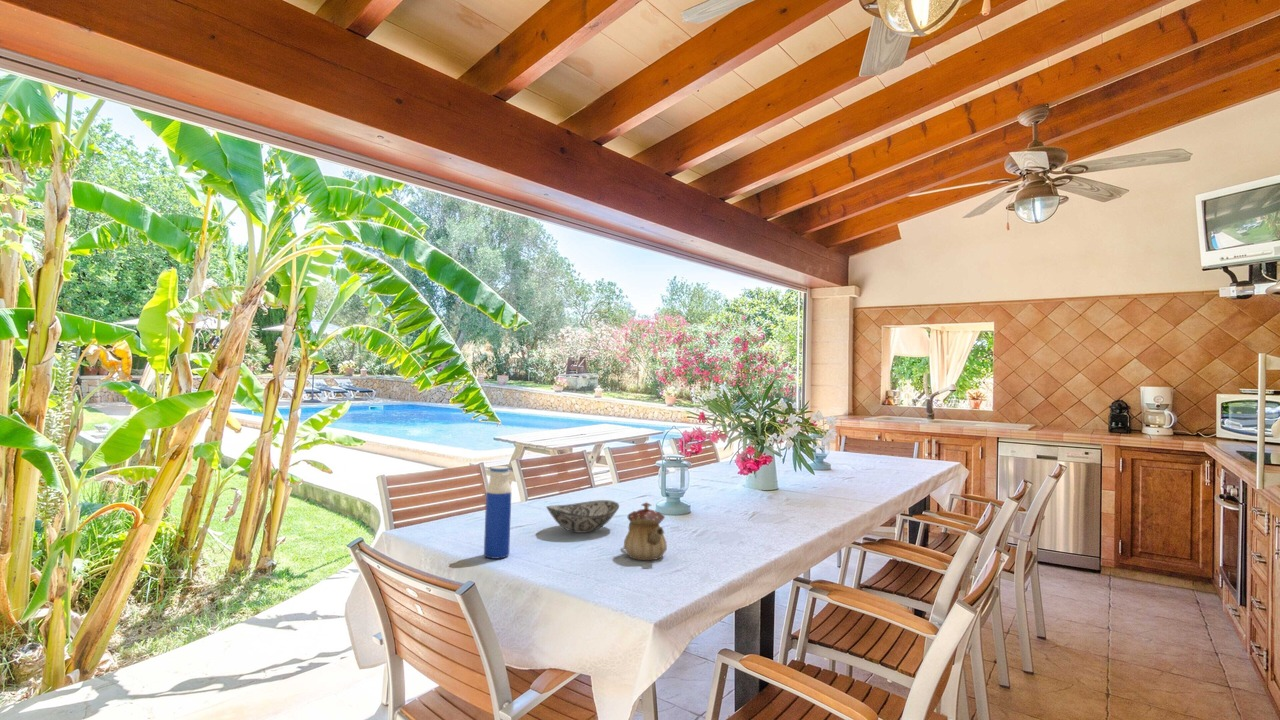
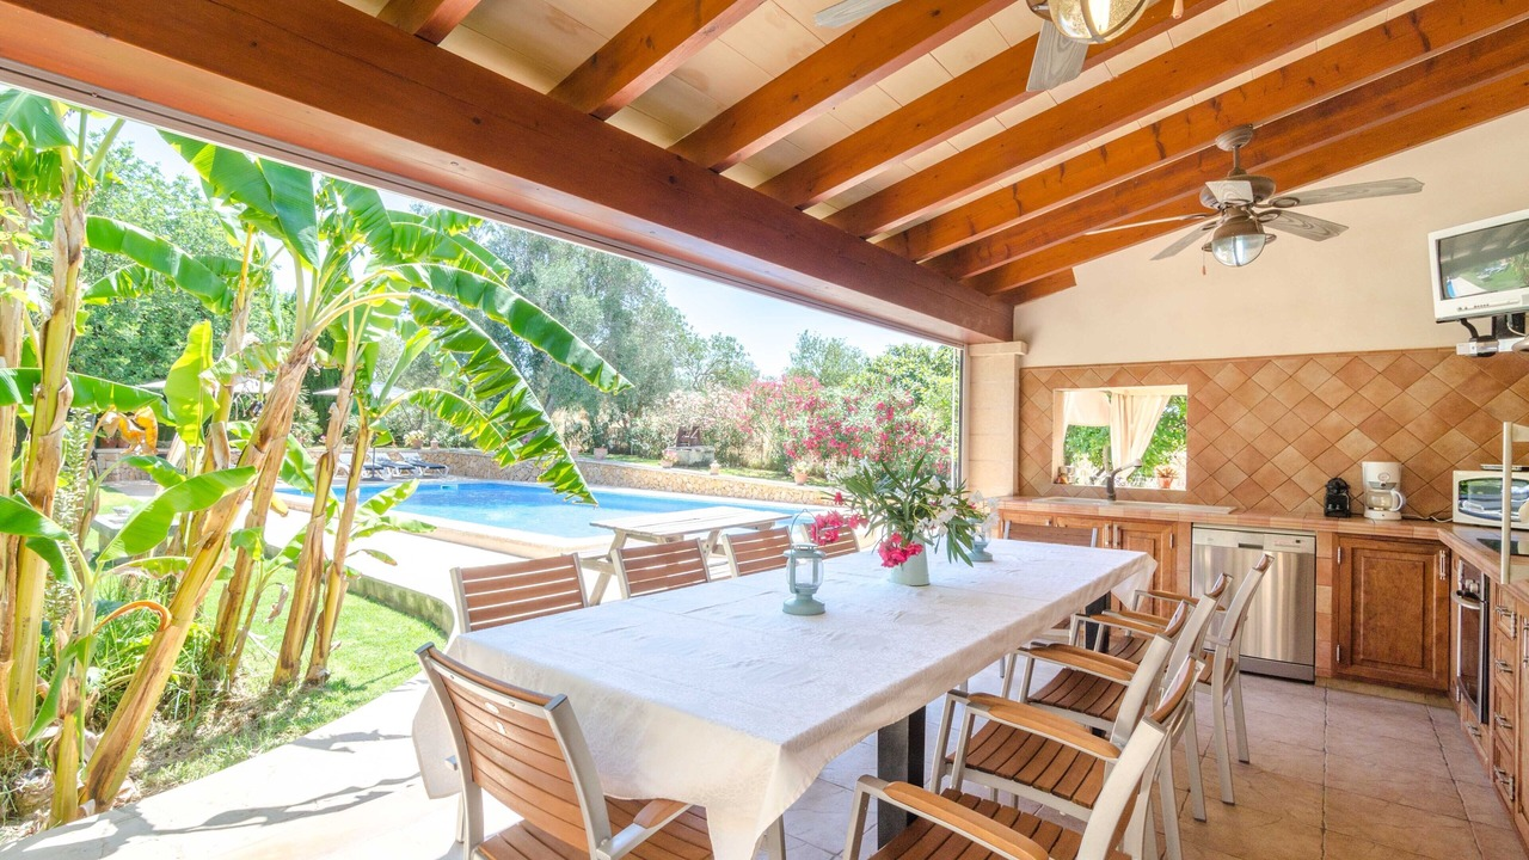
- water bottle [483,465,512,560]
- teapot [623,501,668,561]
- decorative bowl [545,499,620,534]
